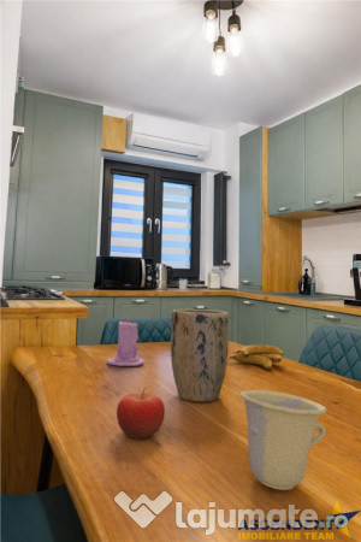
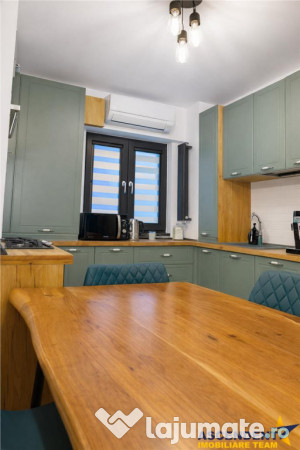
- banana [227,343,285,371]
- cup [238,389,327,491]
- plant pot [170,308,230,402]
- fruit [116,387,166,440]
- candle [106,317,146,367]
